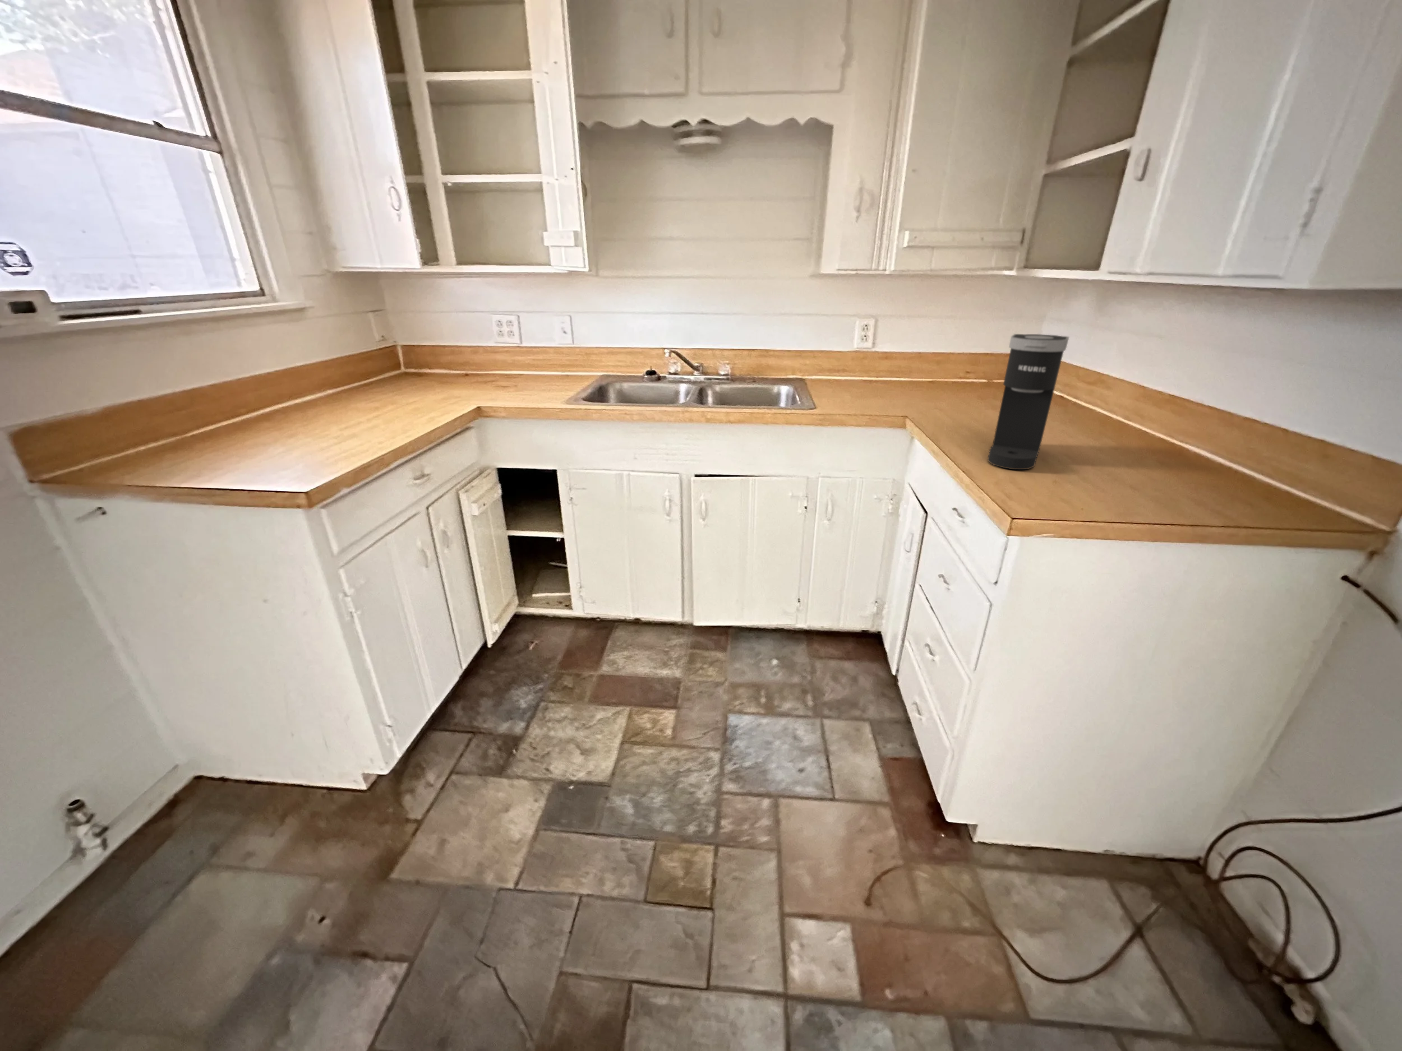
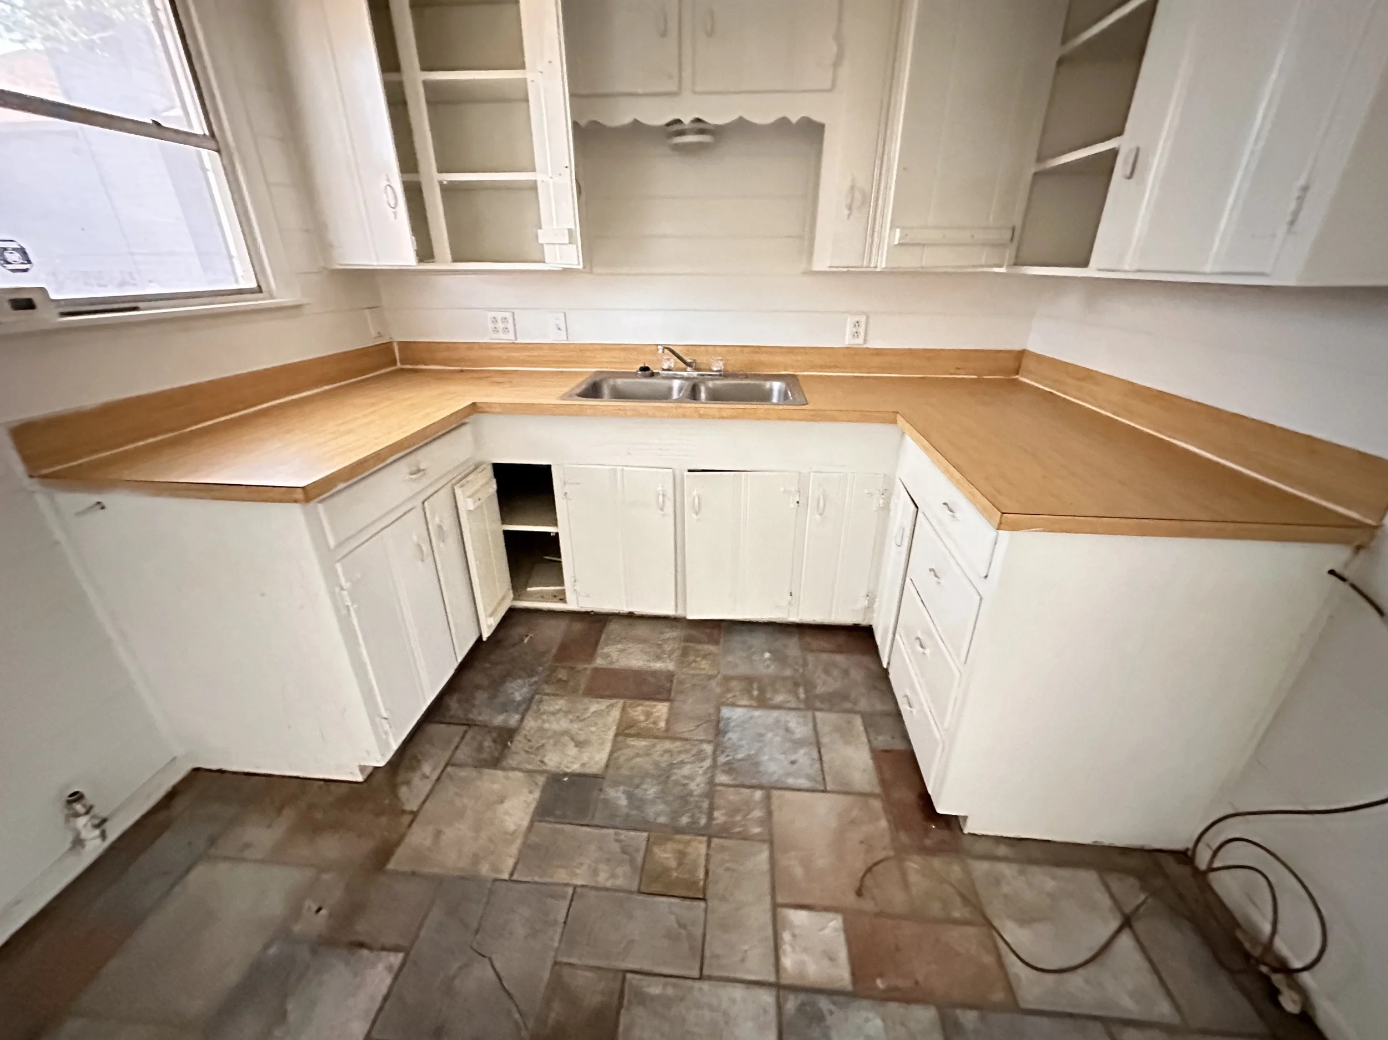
- coffee maker [987,333,1070,470]
